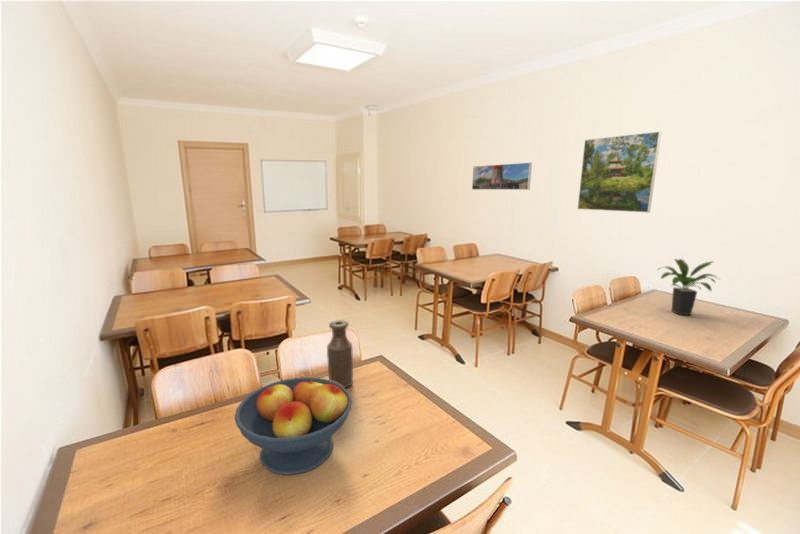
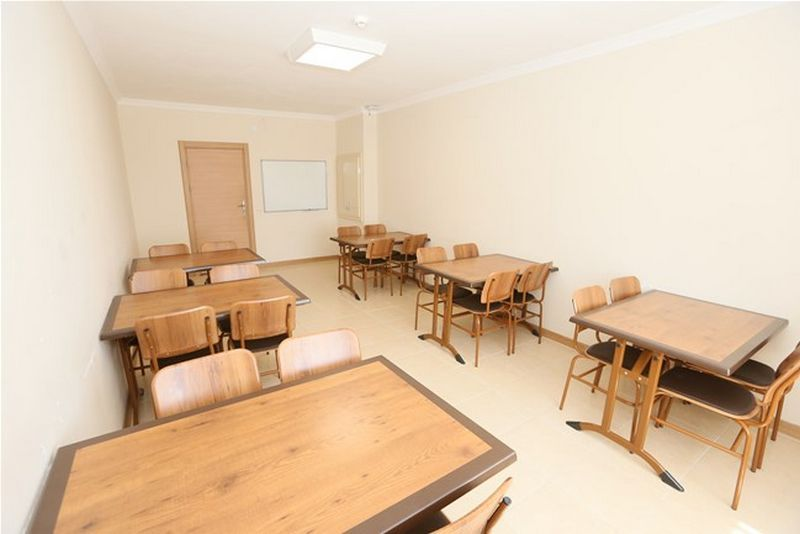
- fruit bowl [233,376,353,476]
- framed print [576,130,662,214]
- bottle [326,320,354,388]
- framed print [471,162,533,191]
- potted plant [656,256,720,316]
